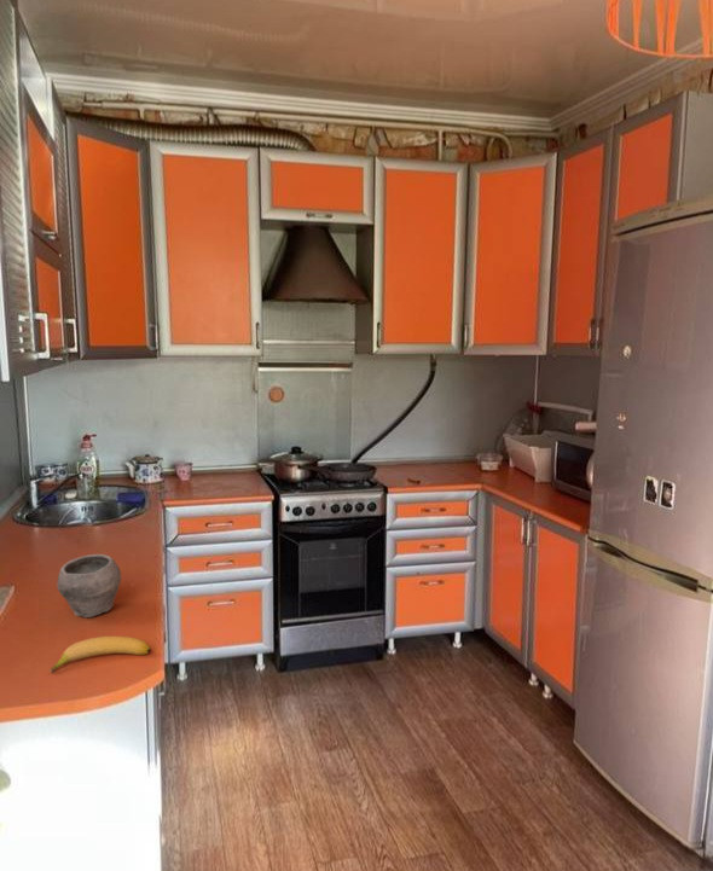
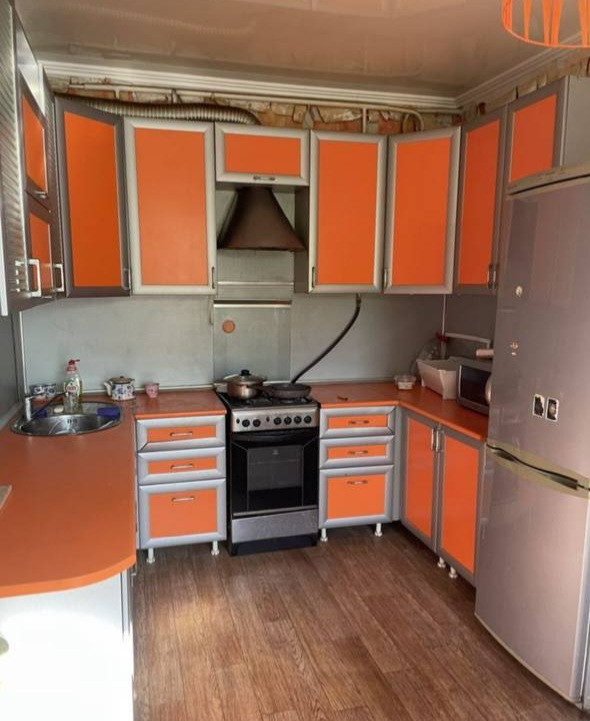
- bowl [56,553,122,619]
- banana [48,635,152,674]
